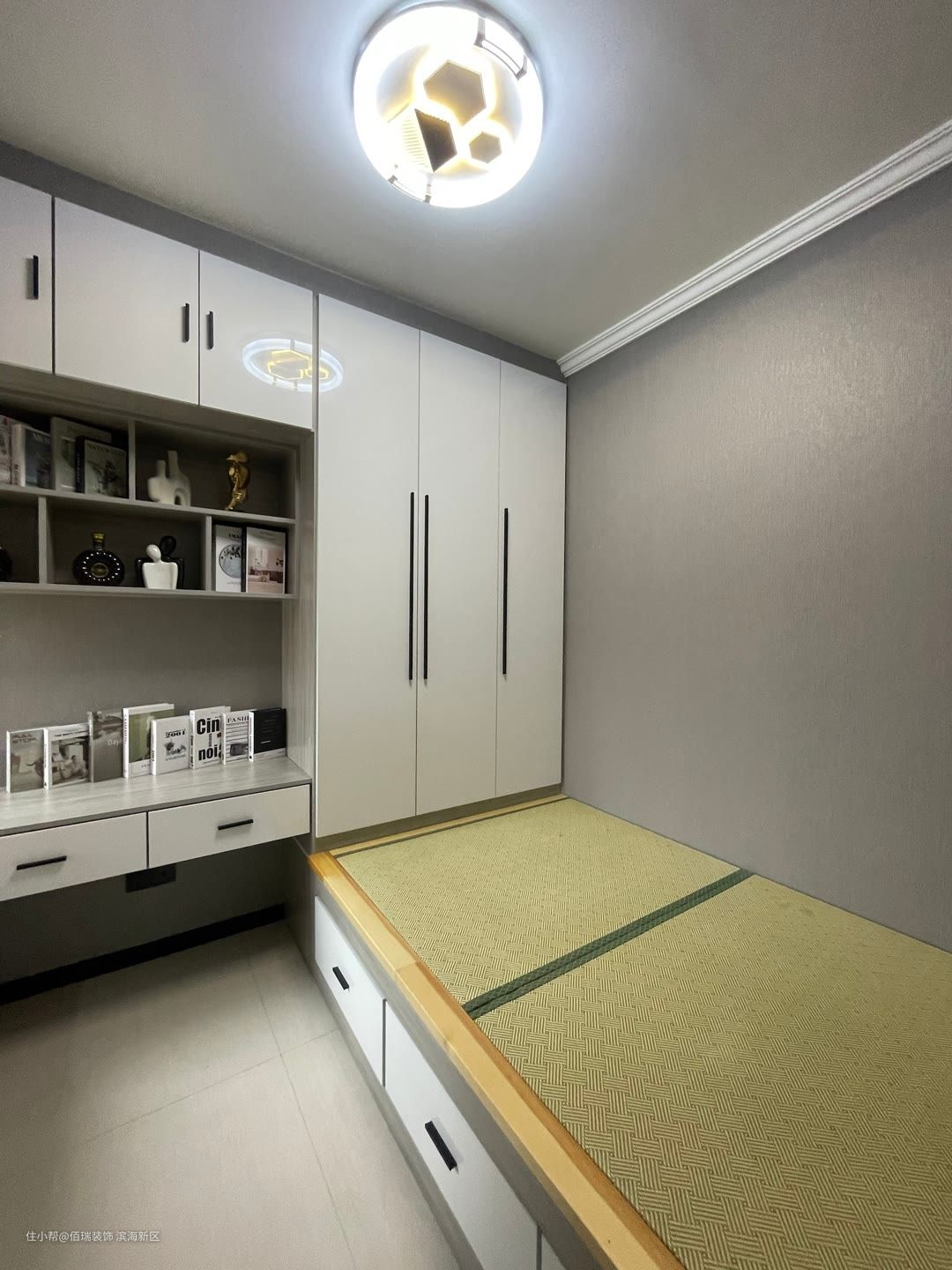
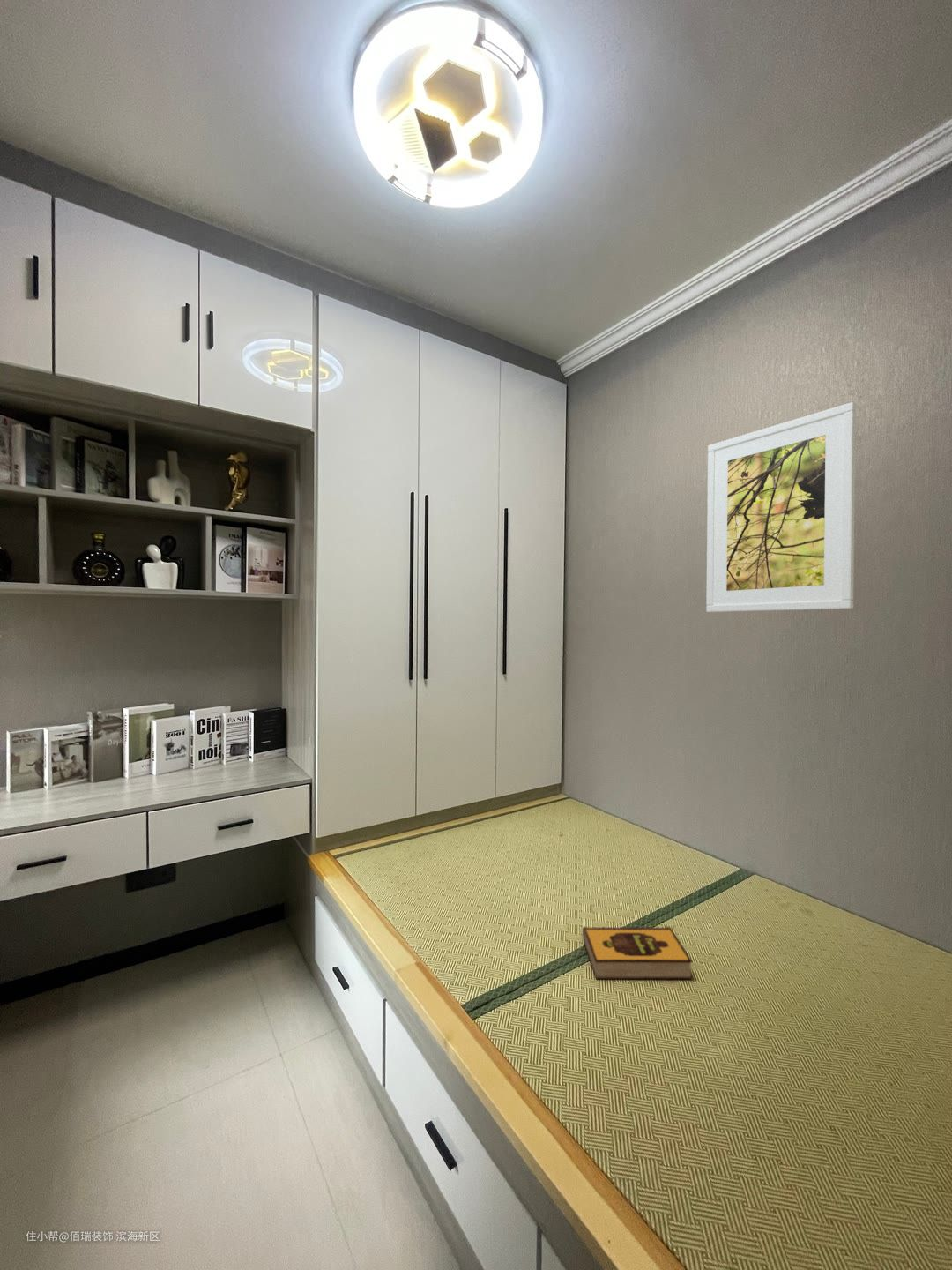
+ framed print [705,401,857,613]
+ hardback book [582,925,694,980]
